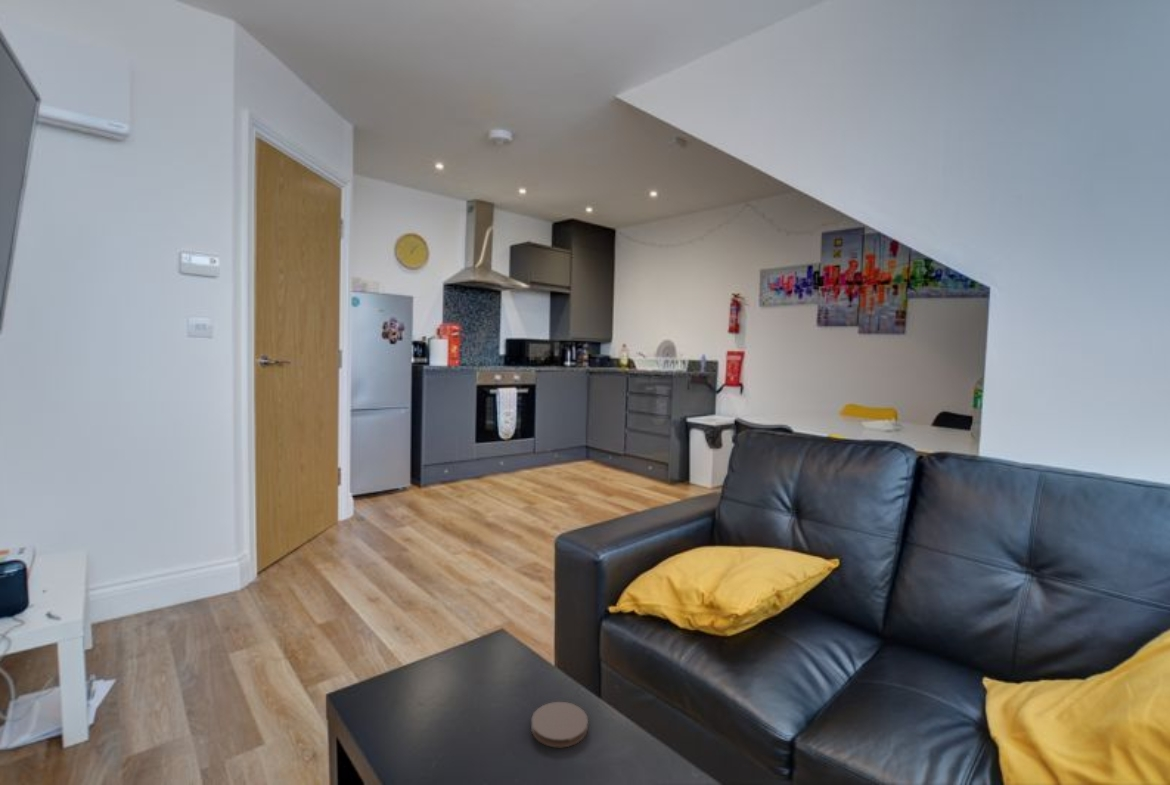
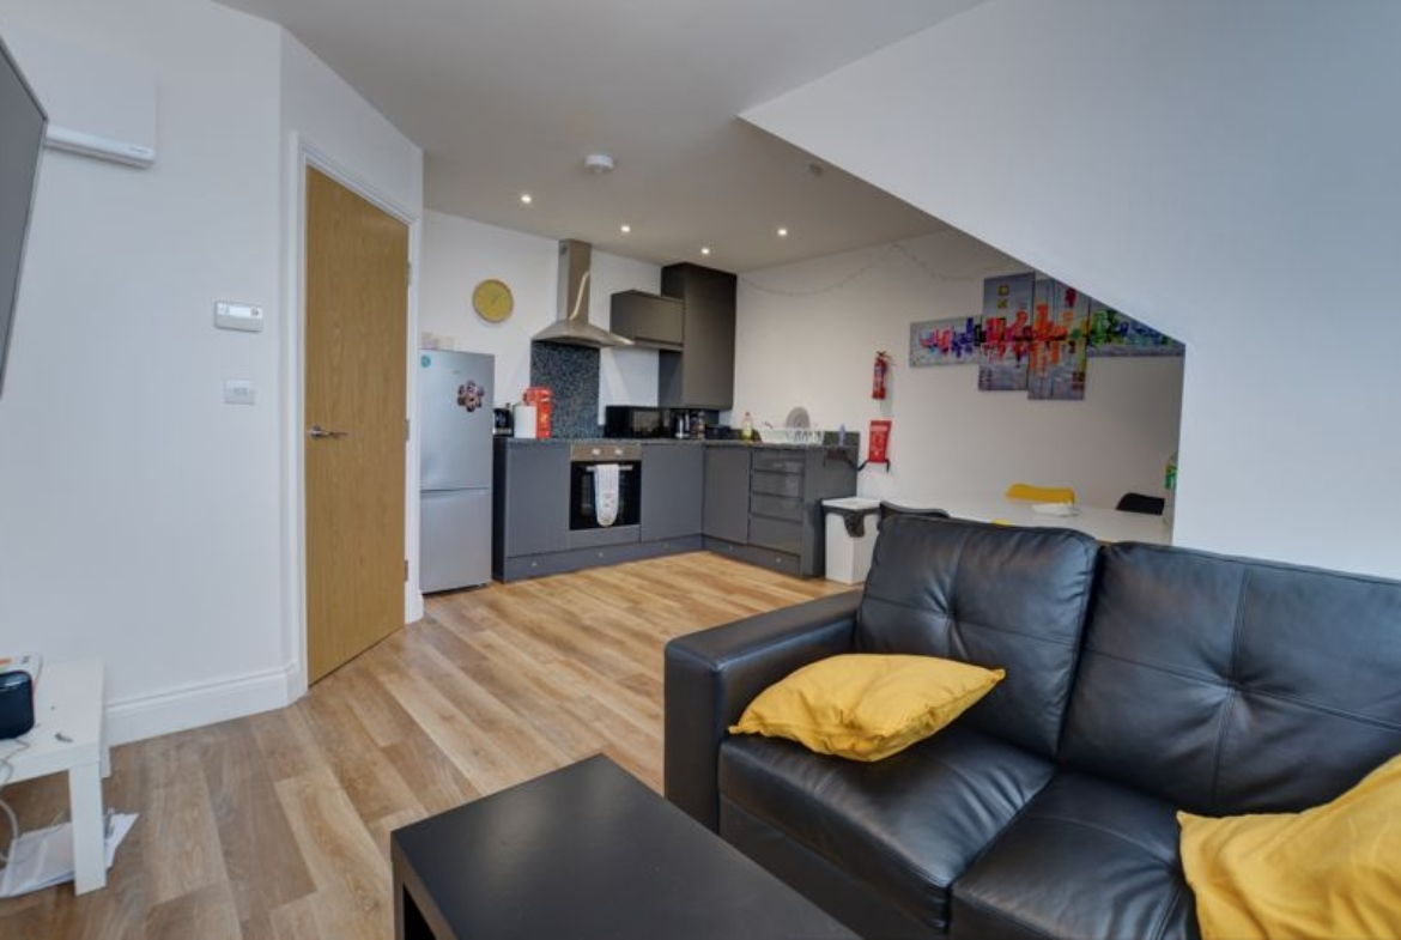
- coaster [530,701,589,748]
